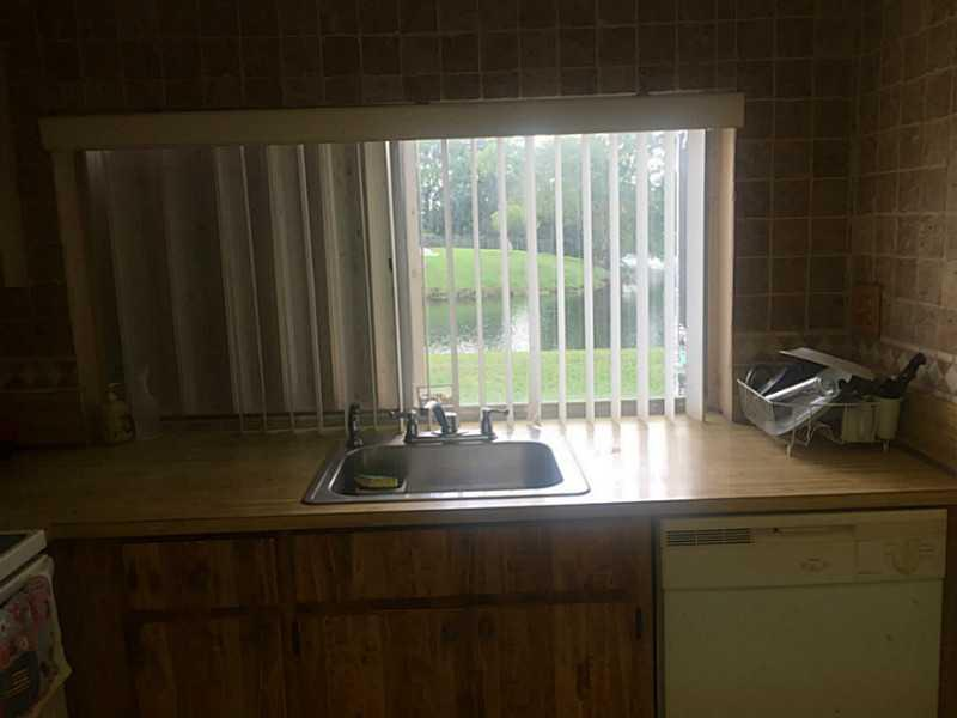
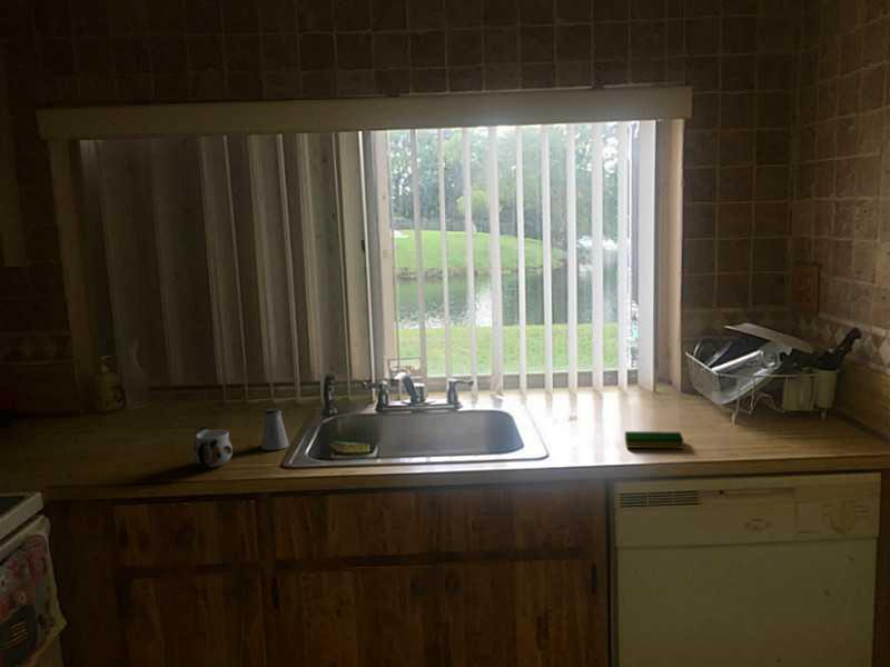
+ dish sponge [624,430,684,450]
+ mug [192,425,234,469]
+ saltshaker [260,407,290,451]
